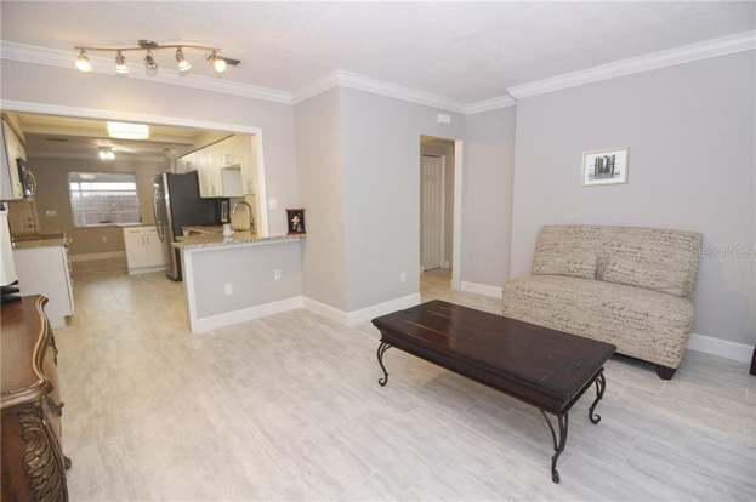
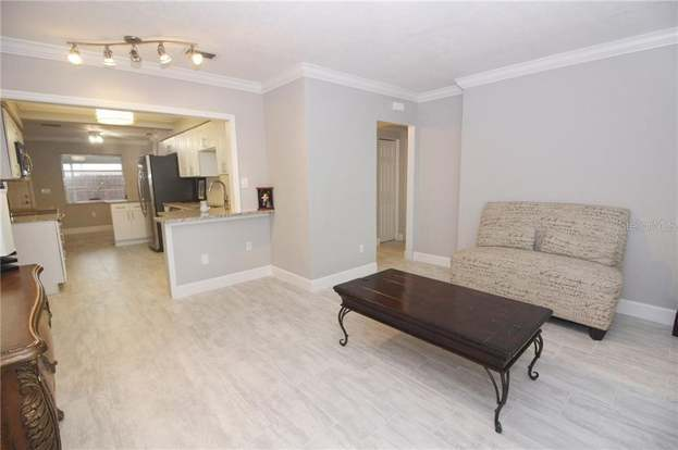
- wall art [580,146,631,188]
